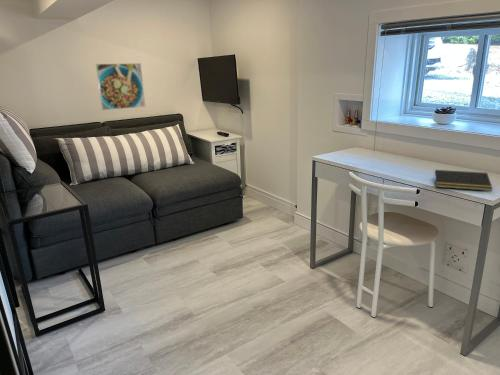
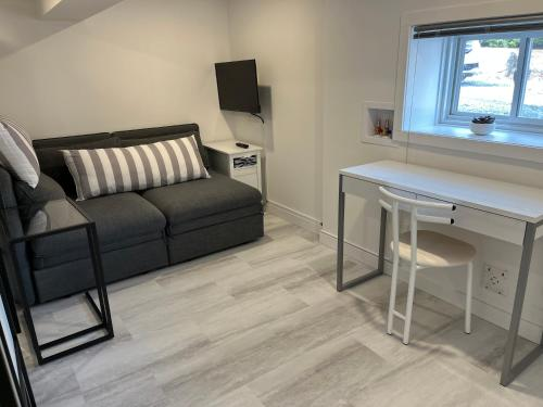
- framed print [95,62,146,111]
- notepad [432,169,494,192]
